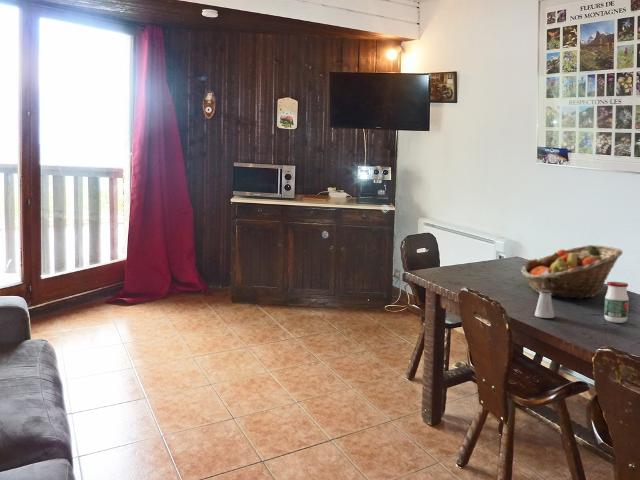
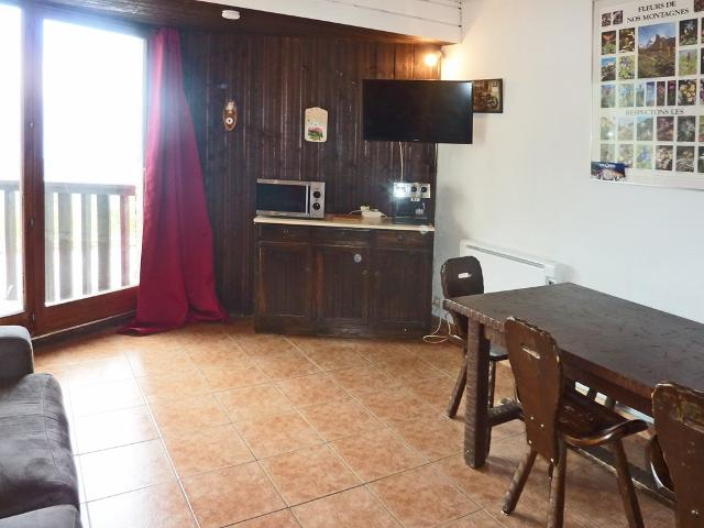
- saltshaker [534,290,555,319]
- fruit basket [520,244,624,300]
- jar [603,281,630,324]
